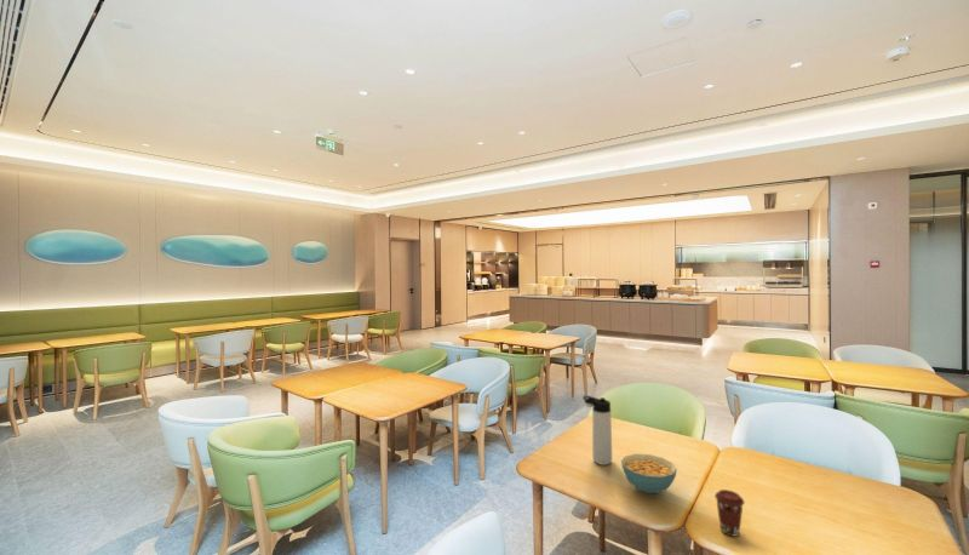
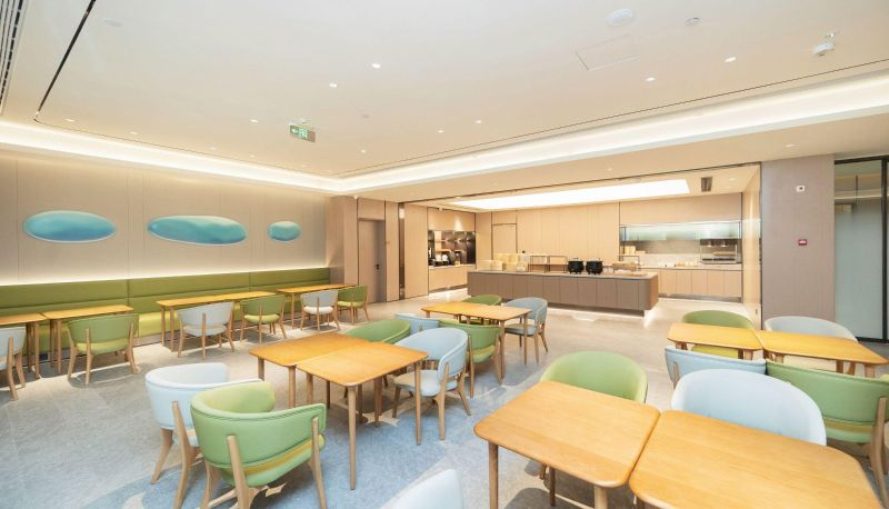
- cereal bowl [620,453,678,494]
- coffee cup [713,488,746,537]
- thermos bottle [581,395,613,467]
